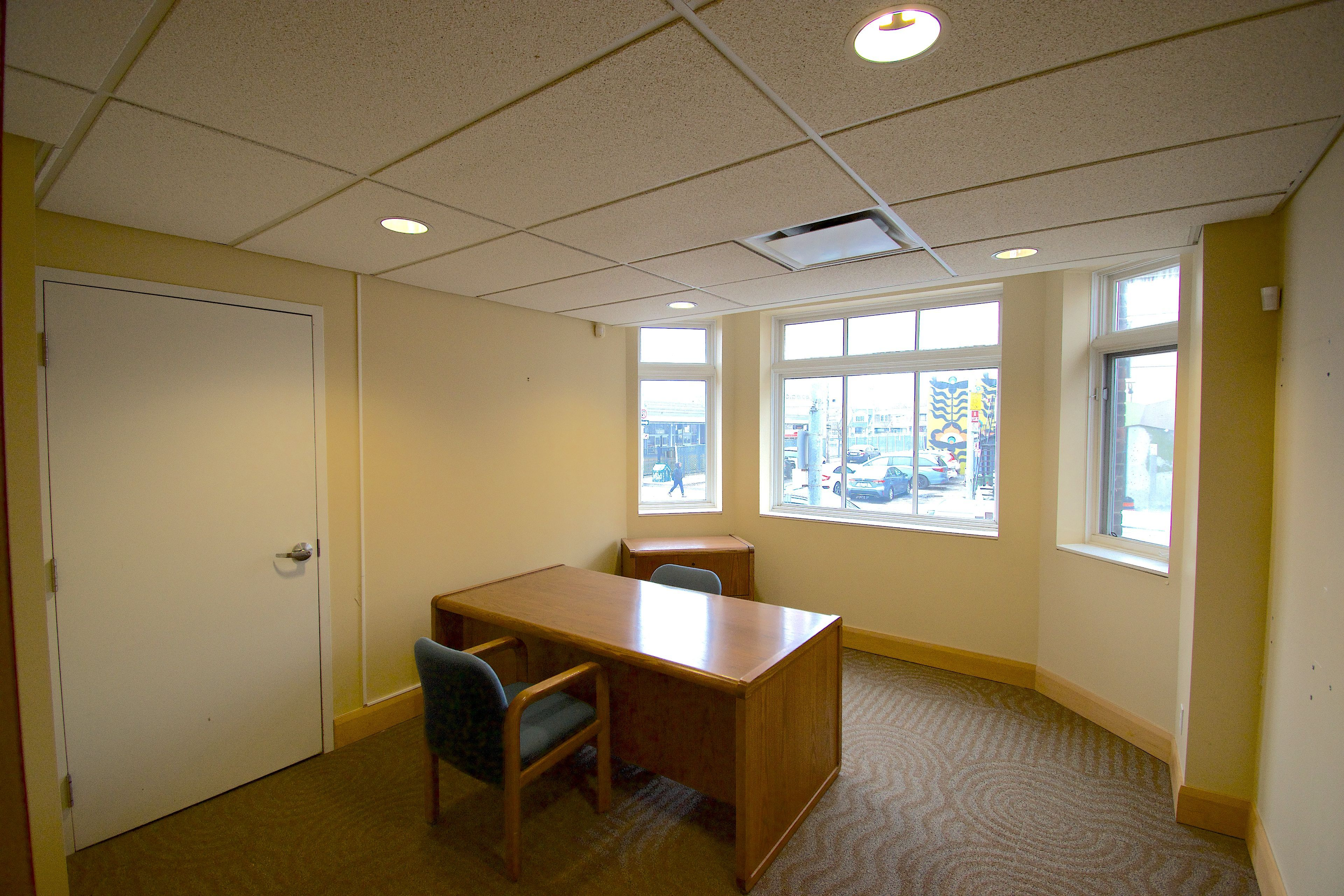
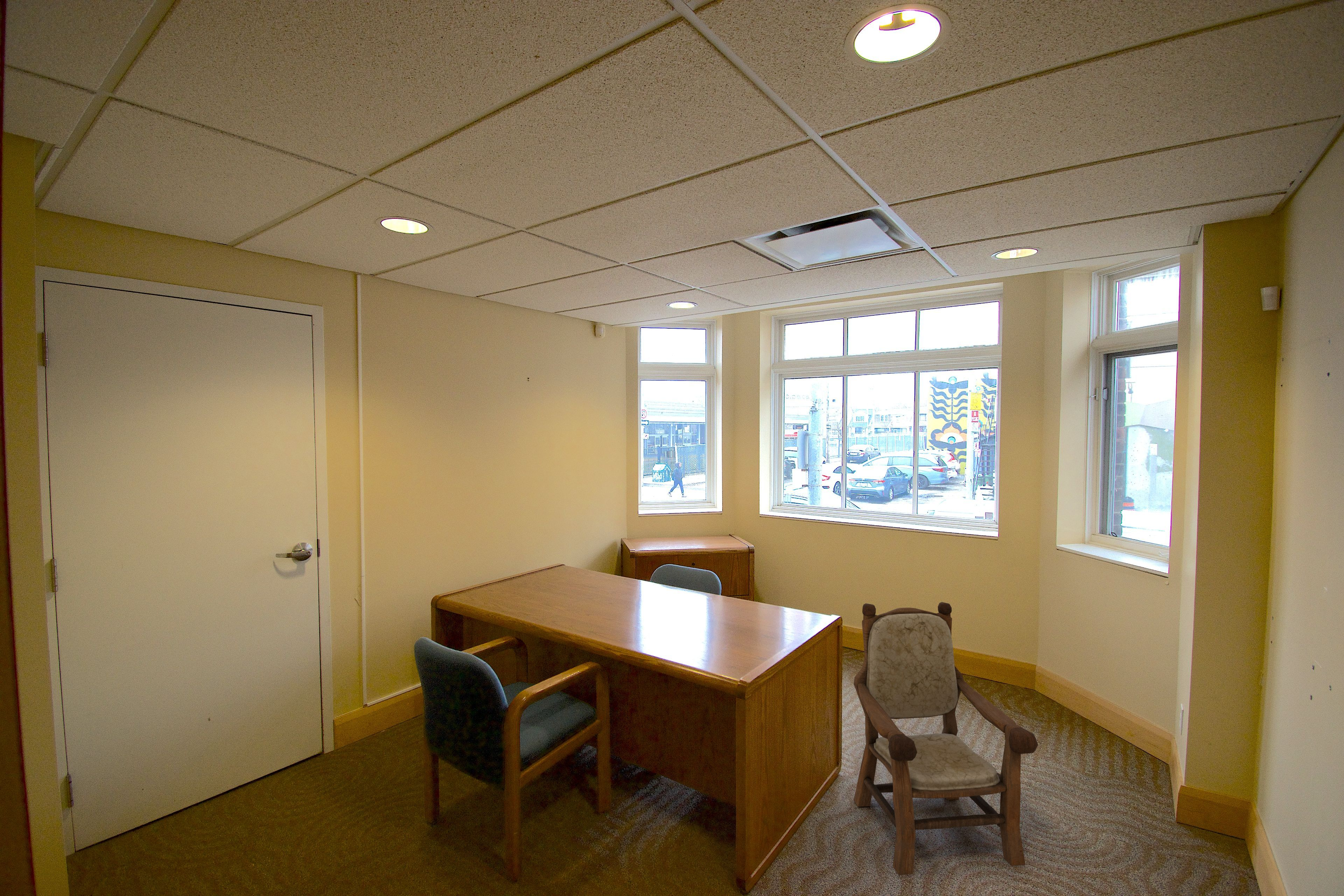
+ armchair [853,602,1038,875]
